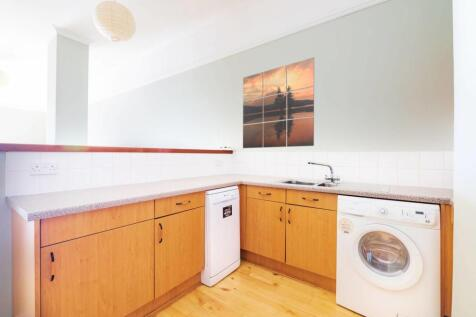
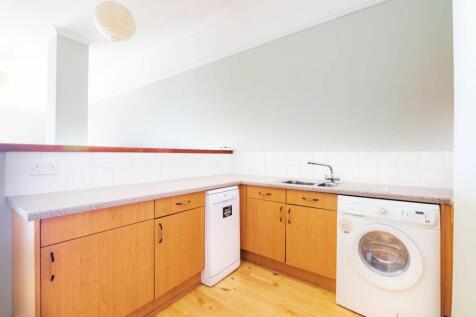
- wall art [242,56,315,149]
